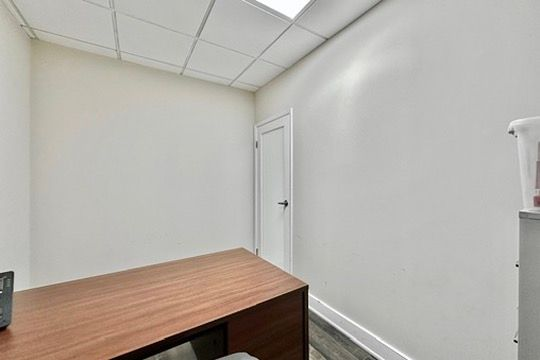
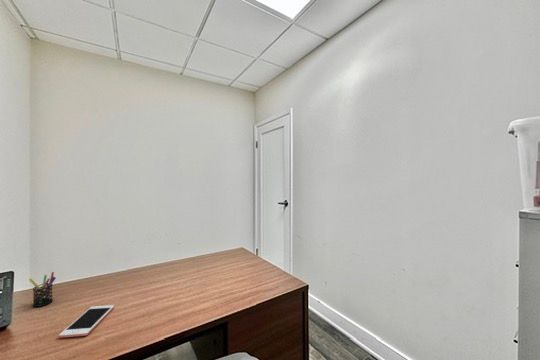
+ cell phone [58,304,115,339]
+ pen holder [28,271,57,308]
